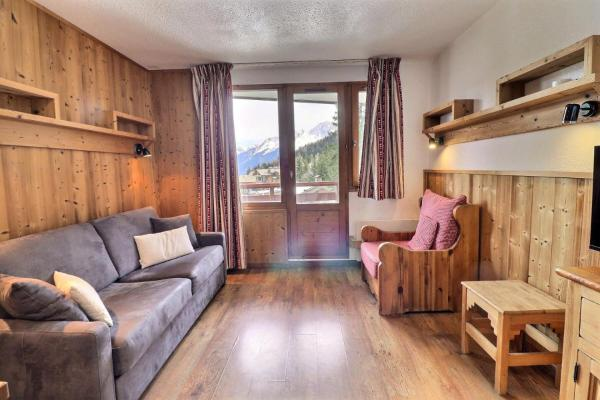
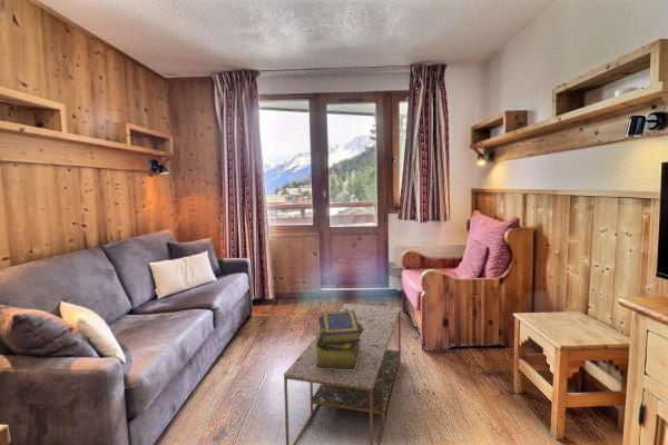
+ stack of books [314,310,364,370]
+ coffee table [283,303,402,445]
